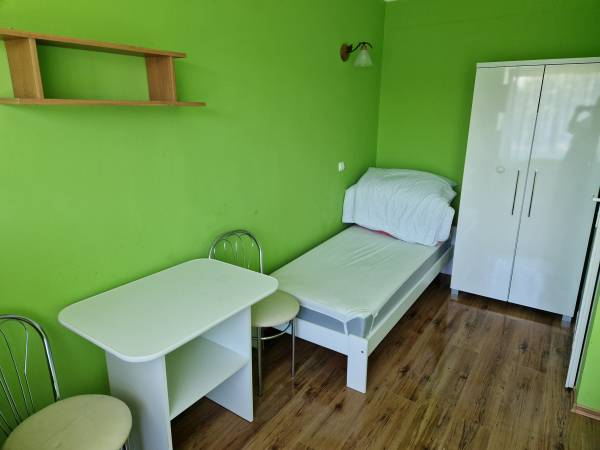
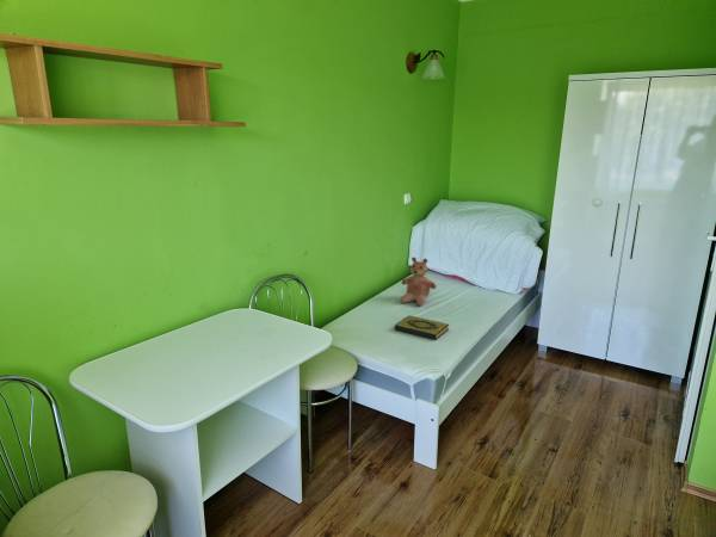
+ hardback book [394,315,450,341]
+ teddy bear [400,255,437,307]
